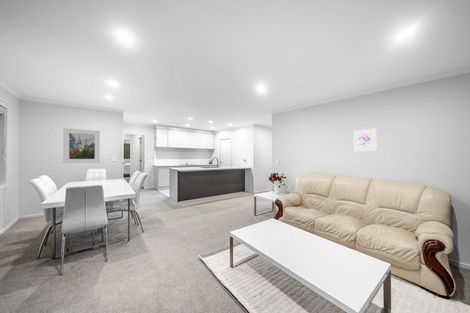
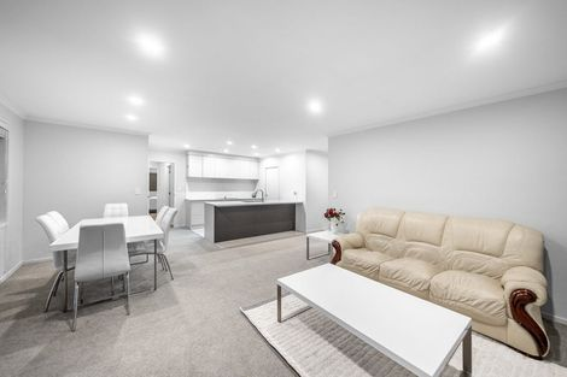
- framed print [62,127,101,164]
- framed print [353,128,377,152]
